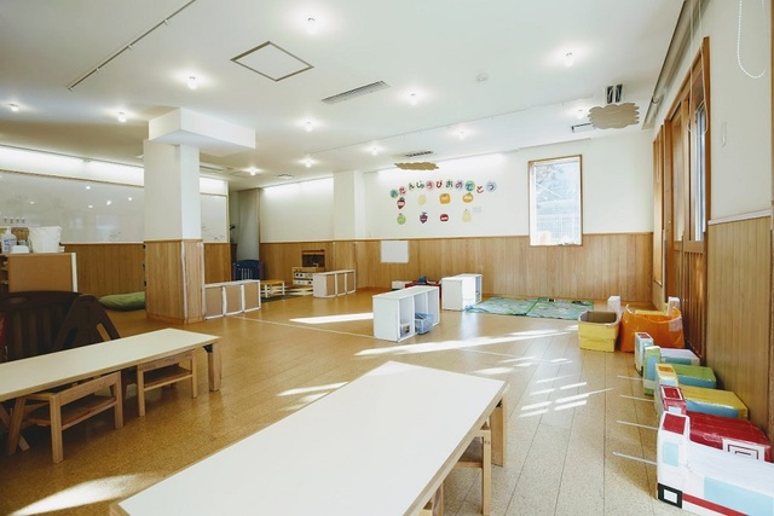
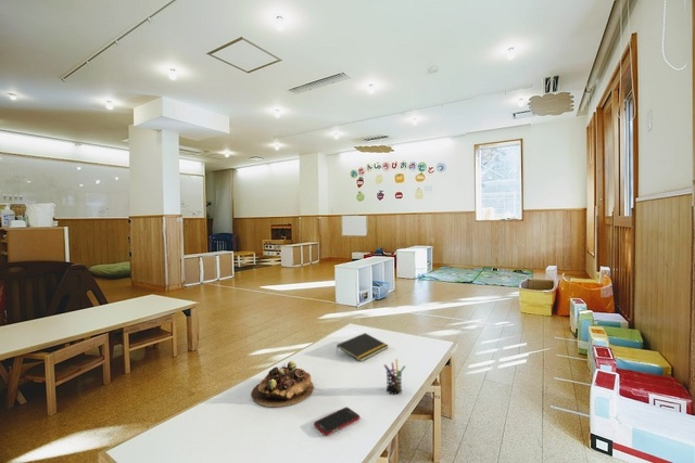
+ cell phone [313,407,361,437]
+ succulent plant [250,360,315,408]
+ notepad [336,332,390,362]
+ pen holder [383,358,406,396]
